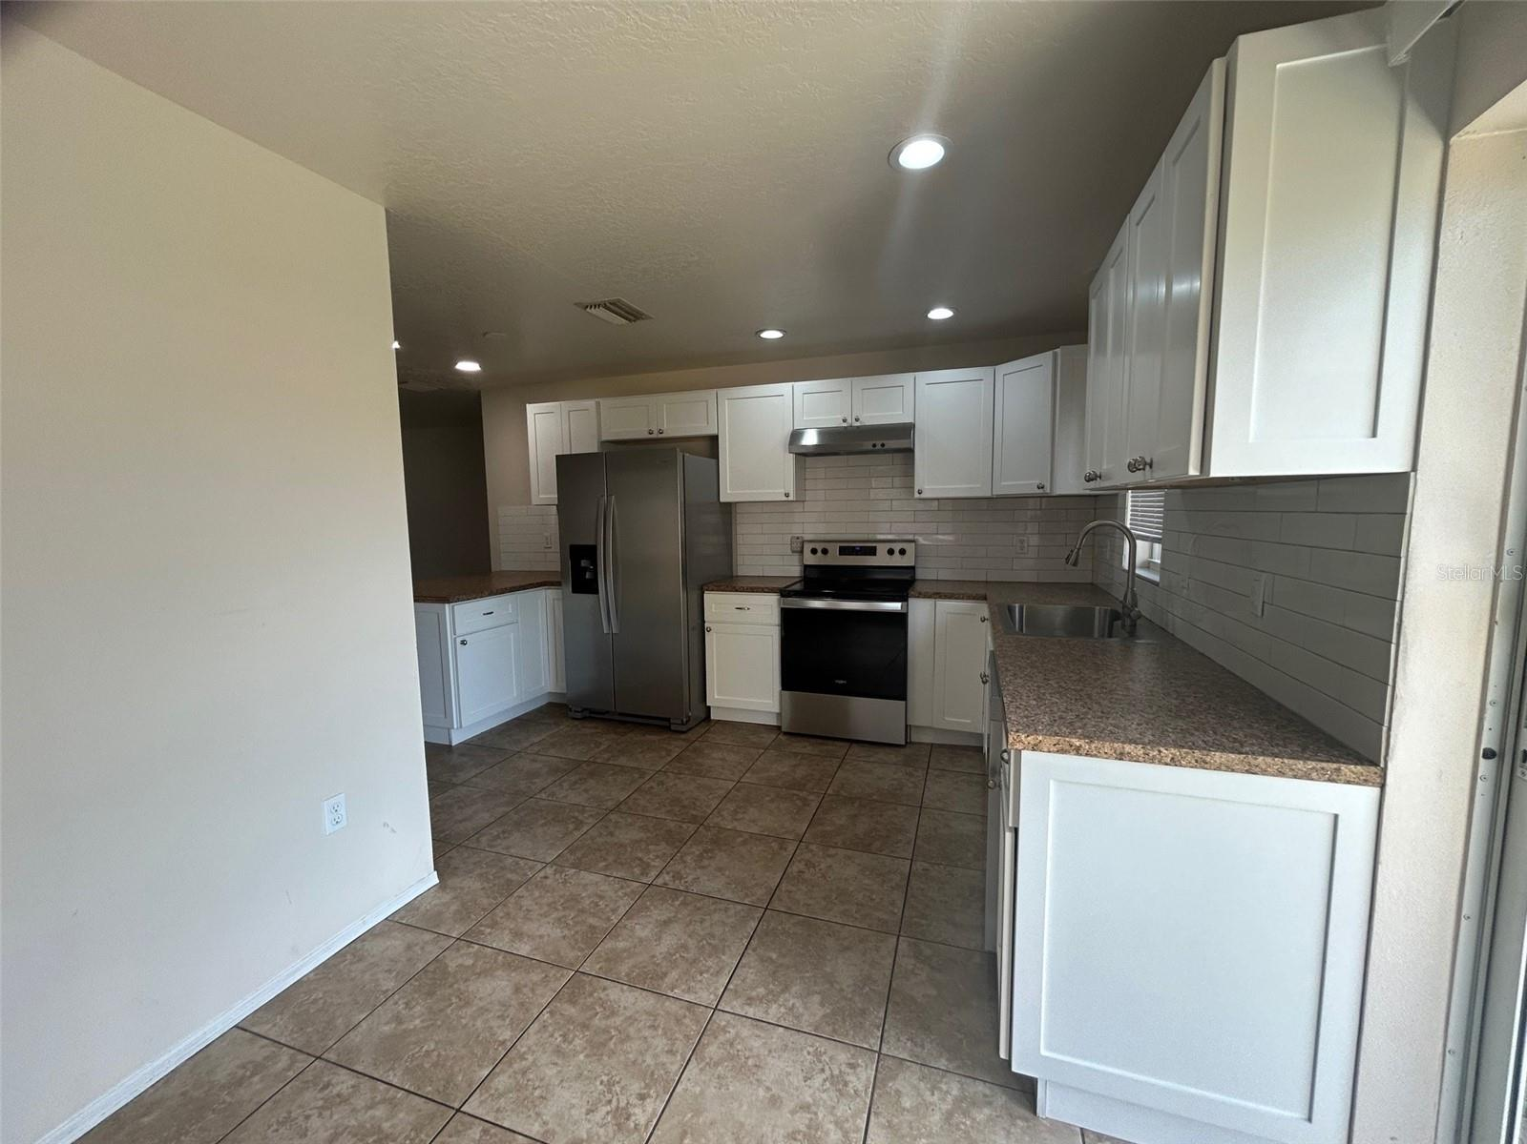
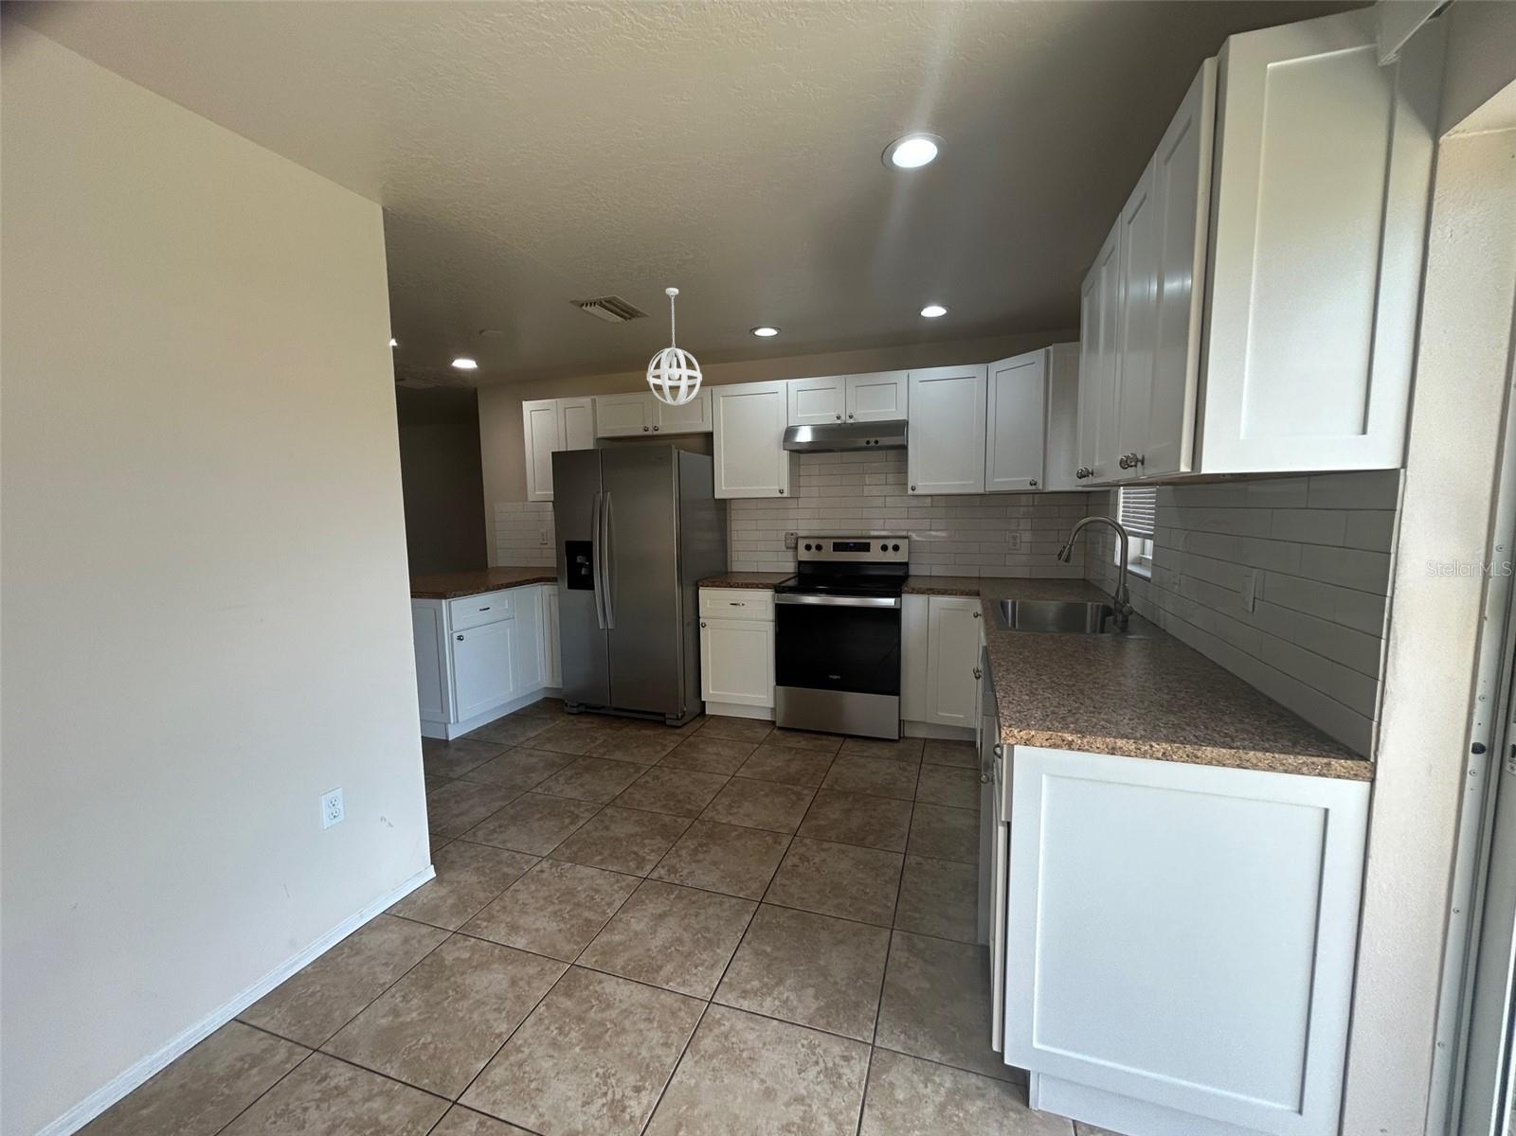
+ pendant light [646,286,703,406]
